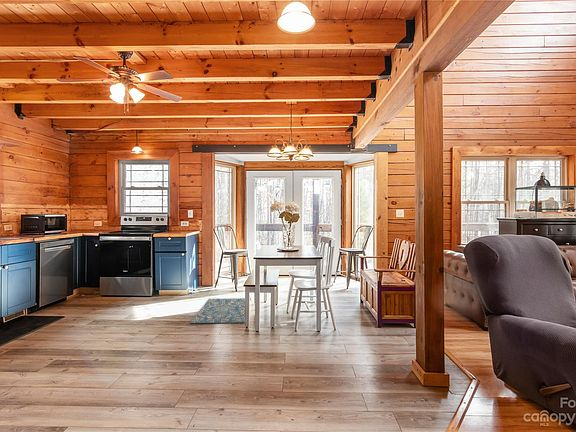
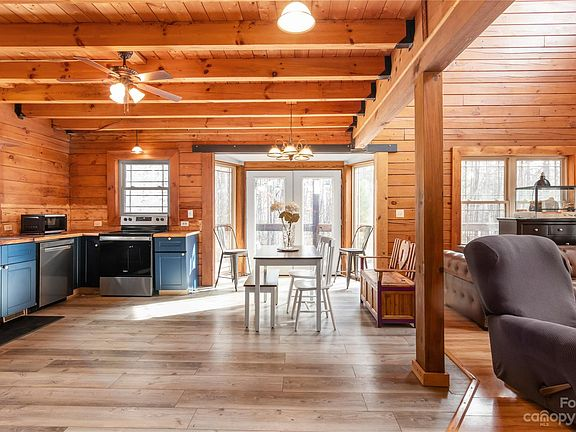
- rug [189,297,252,324]
